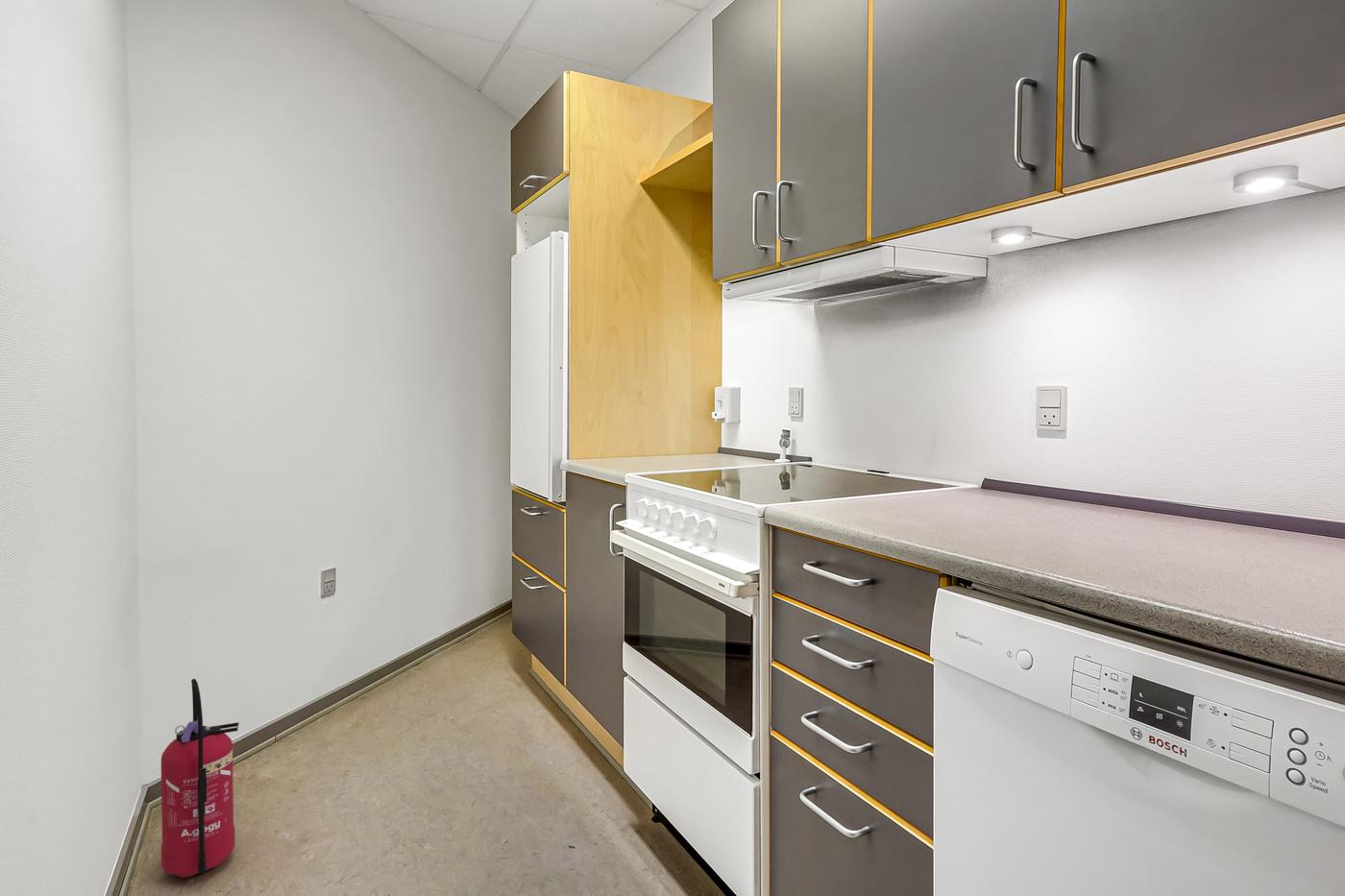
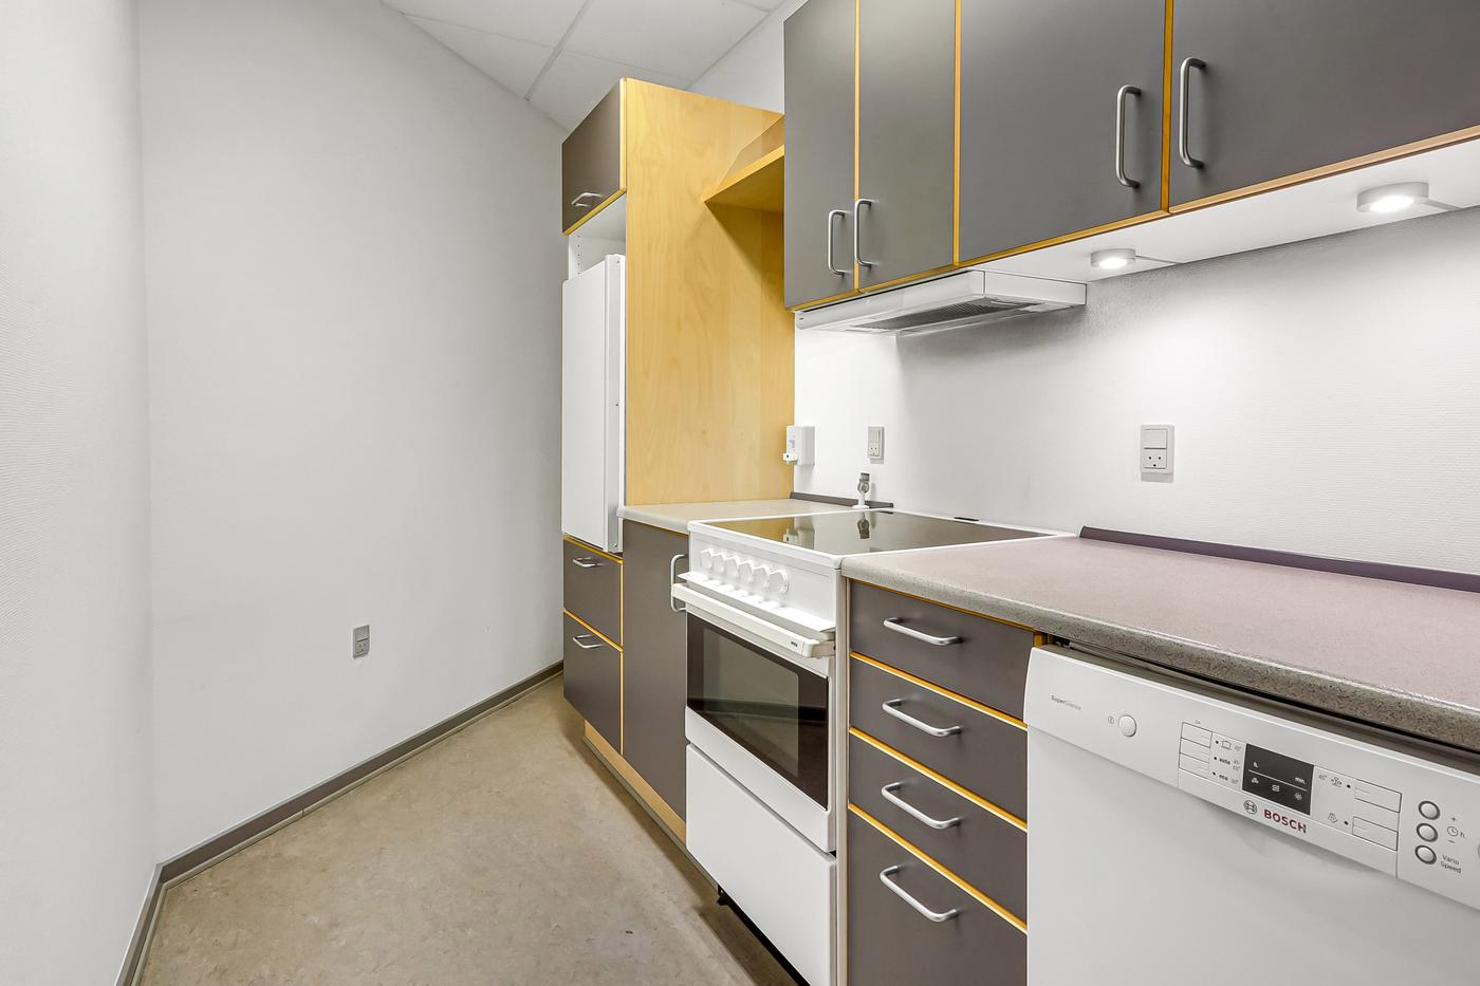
- fire extinguisher [160,678,240,879]
